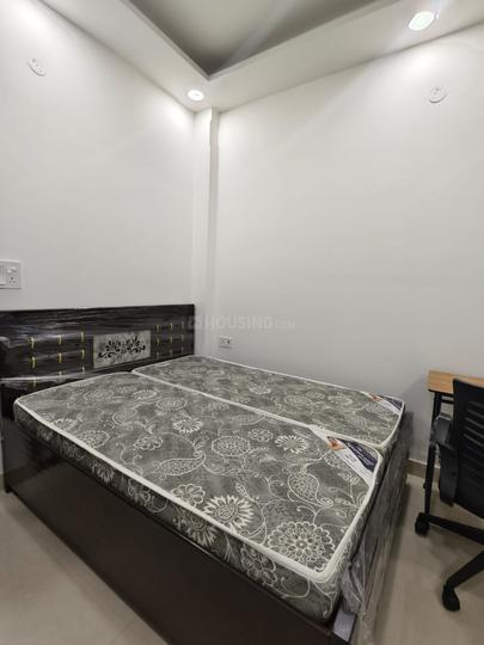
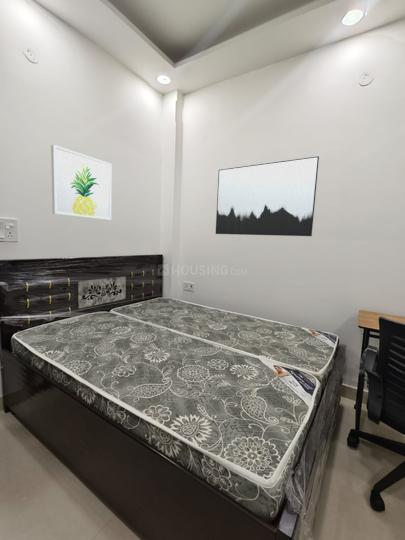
+ wall art [50,144,112,221]
+ wall art [215,155,320,237]
